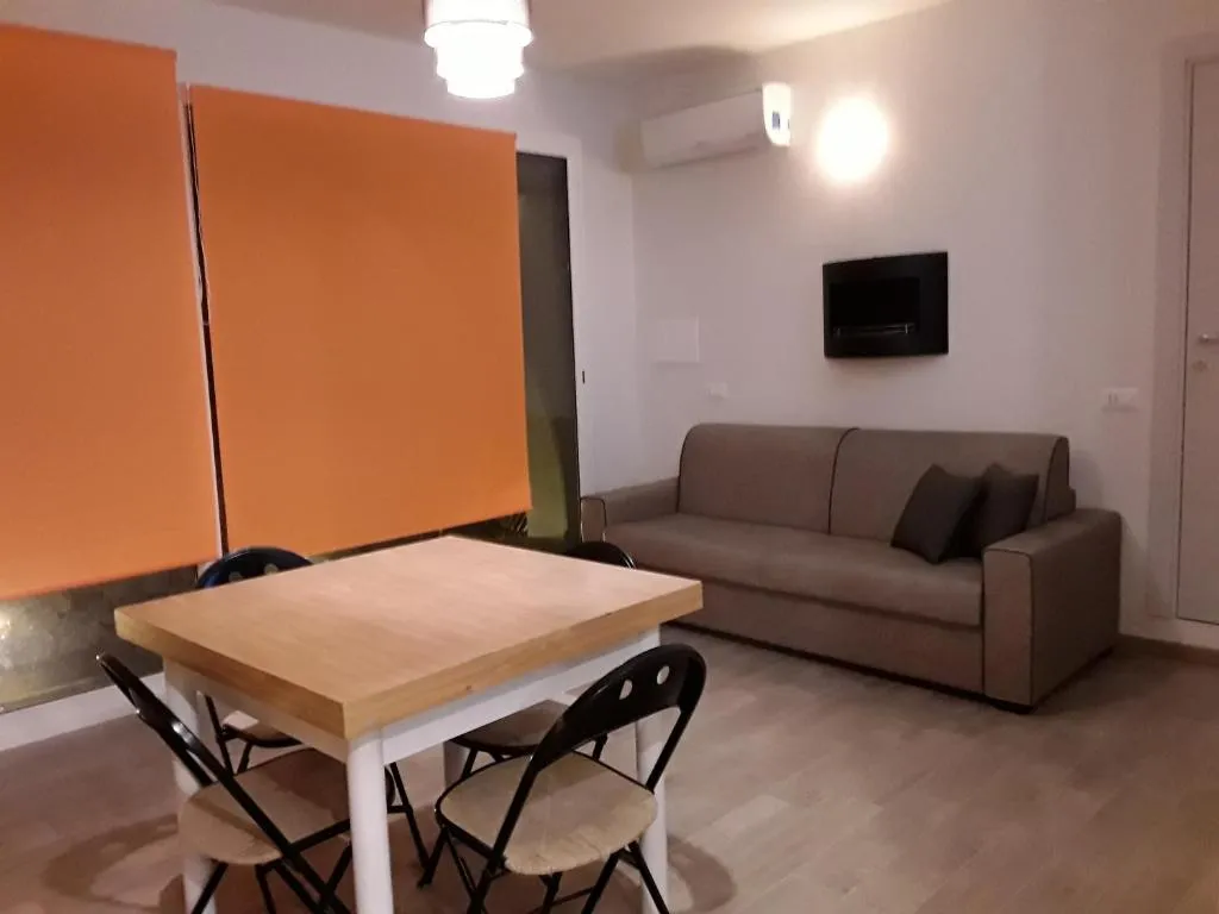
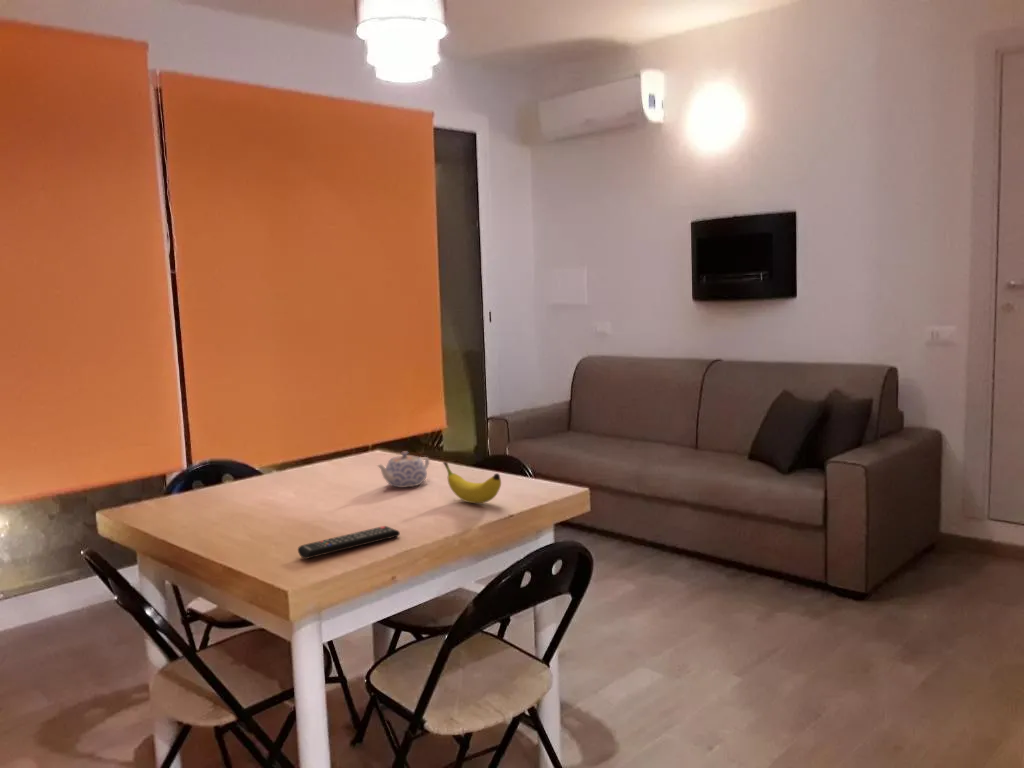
+ fruit [442,461,502,504]
+ remote control [297,525,401,560]
+ teapot [375,451,430,488]
